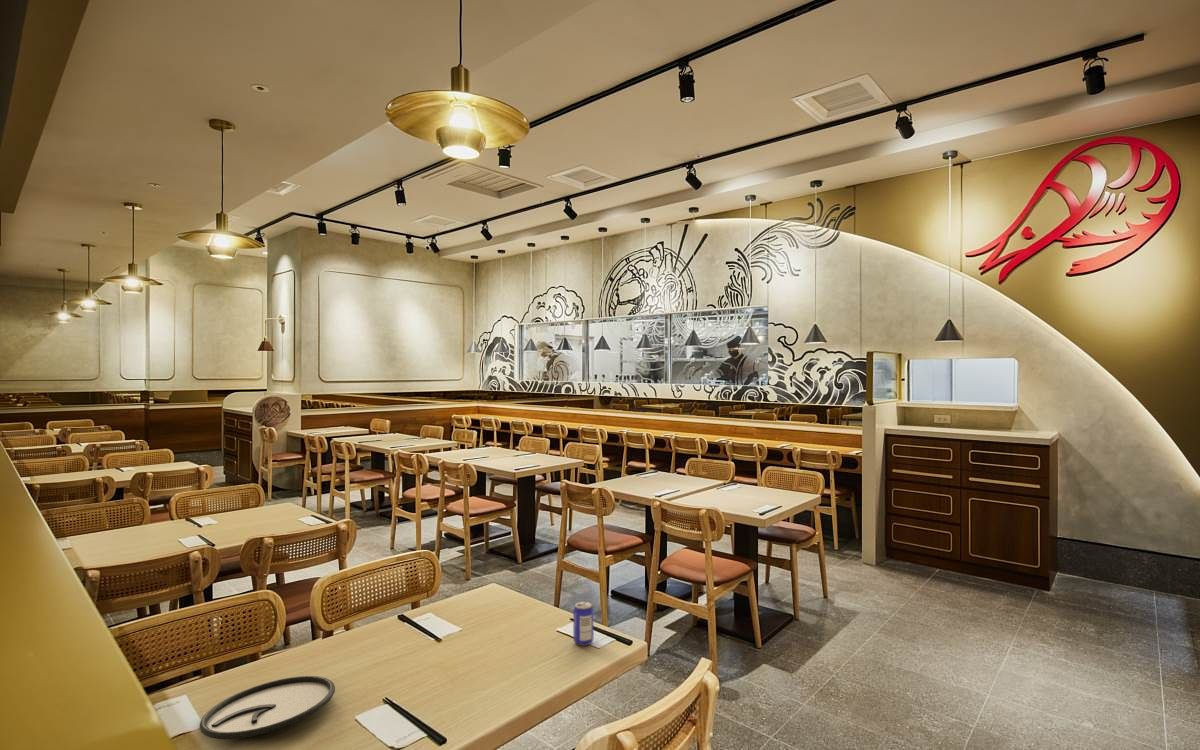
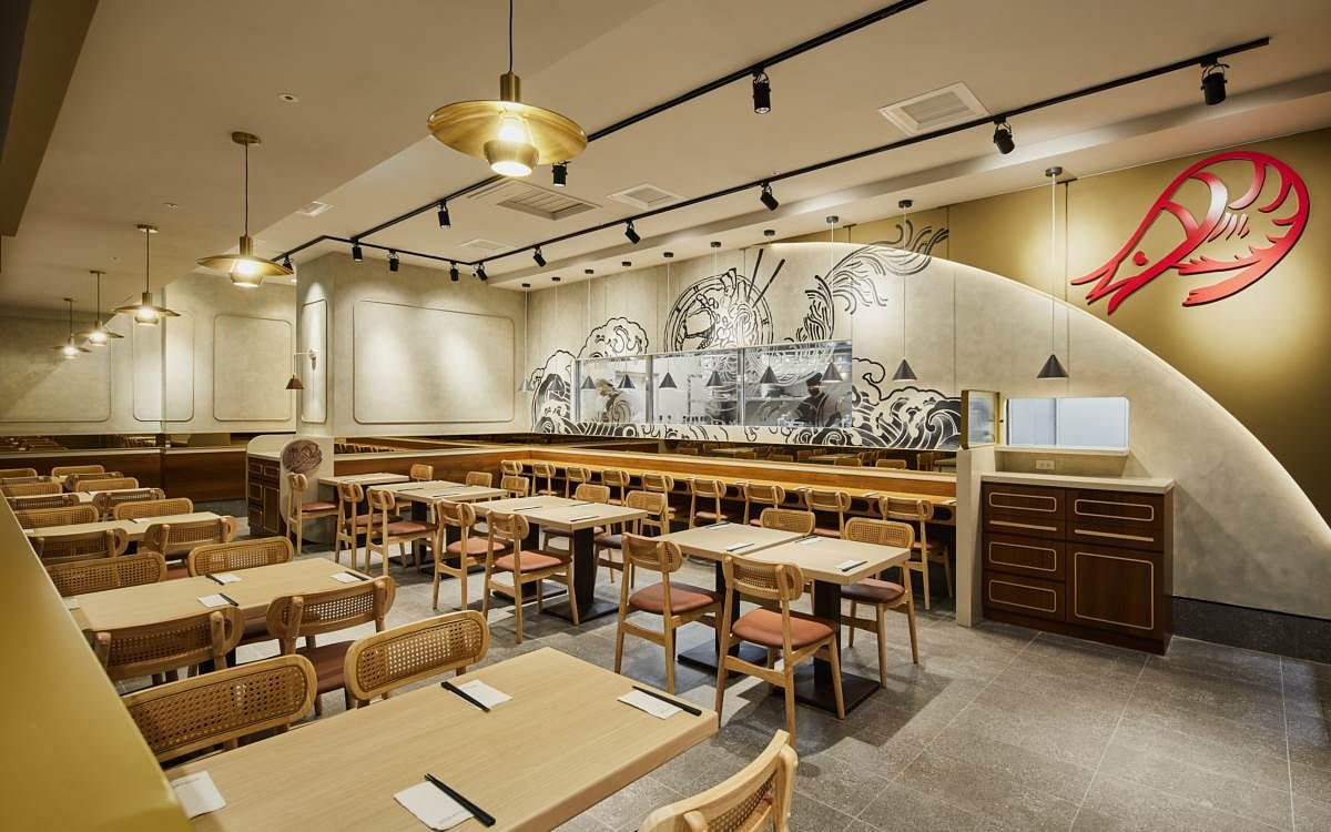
- plate [199,675,336,740]
- beer can [572,599,594,646]
